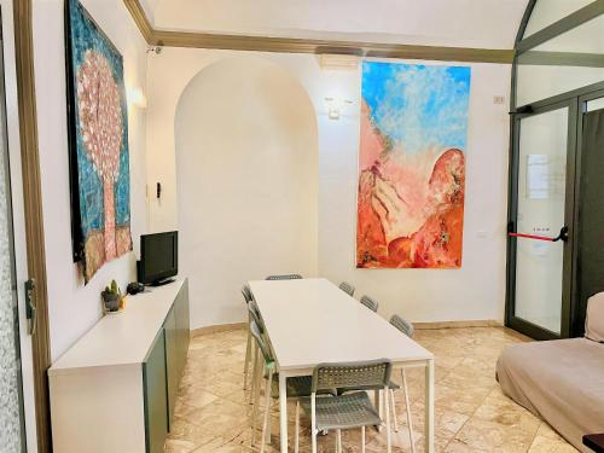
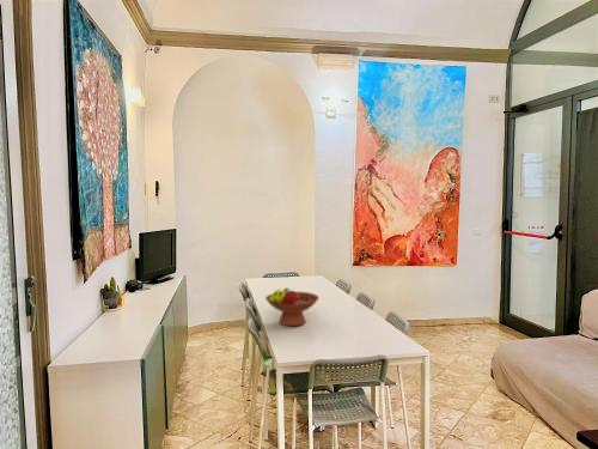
+ fruit bowl [264,287,321,327]
